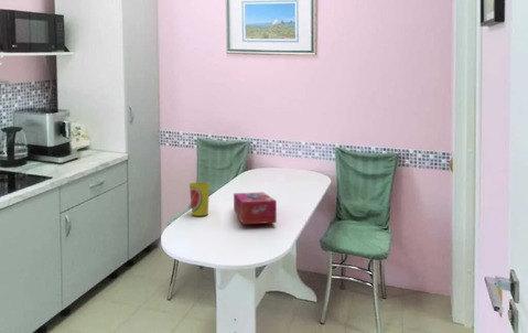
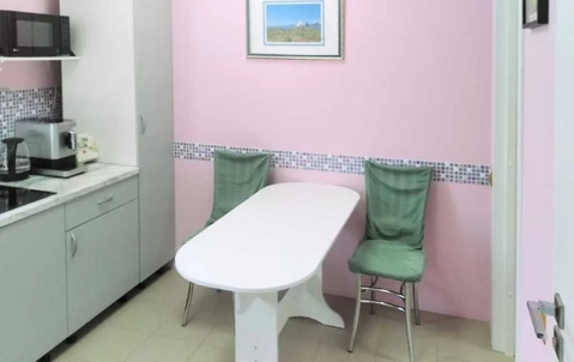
- tissue box [233,191,278,225]
- cup [188,181,211,217]
